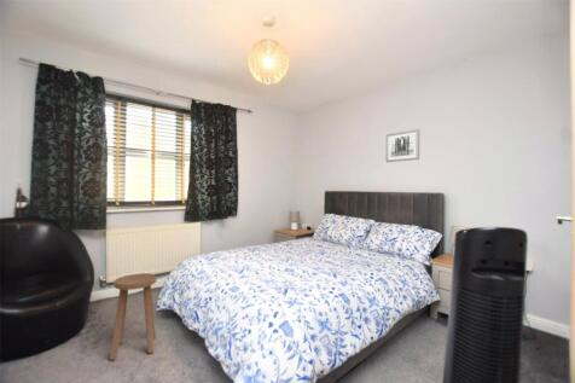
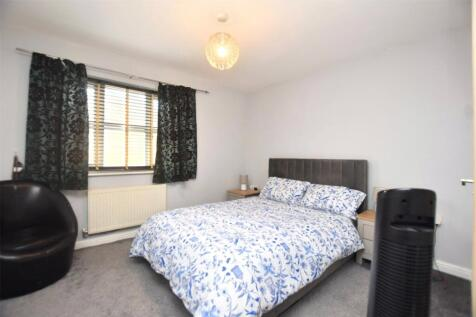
- stool [109,272,158,361]
- wall art [385,128,420,163]
